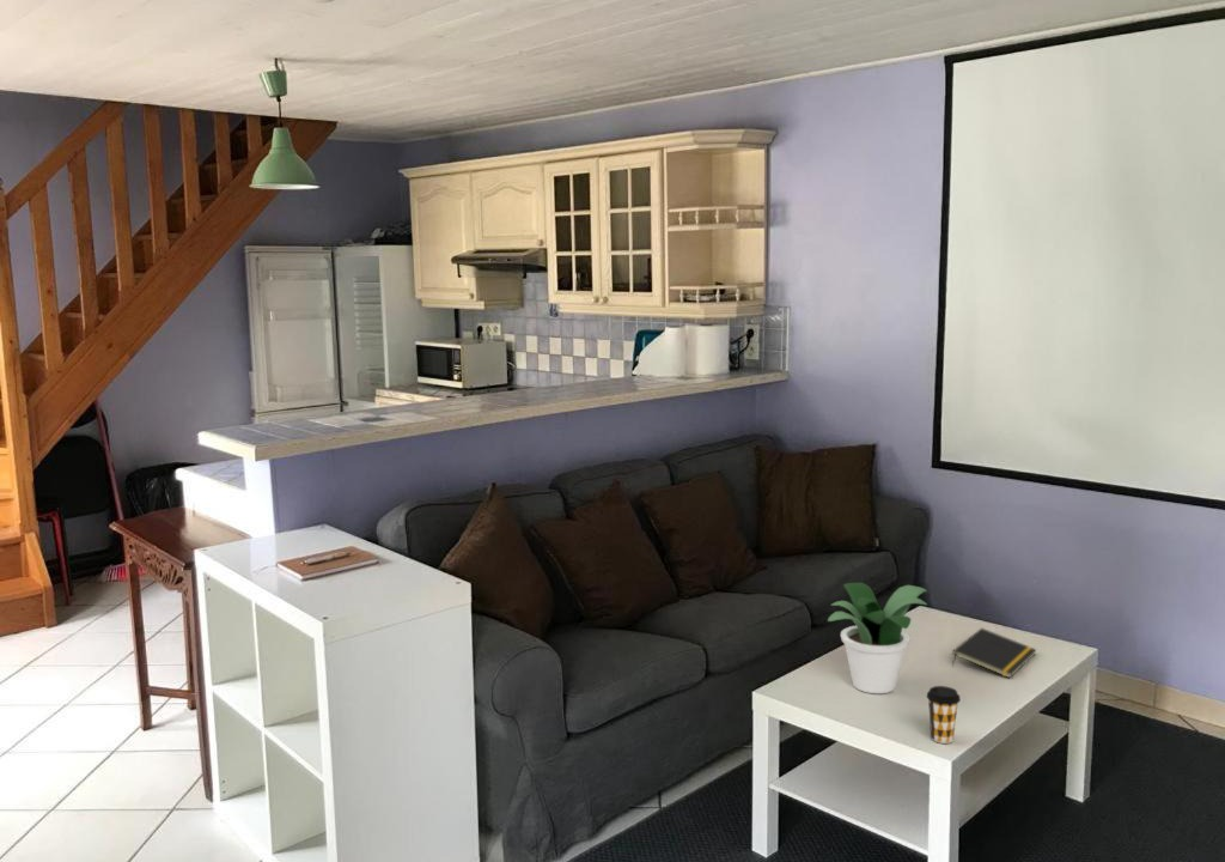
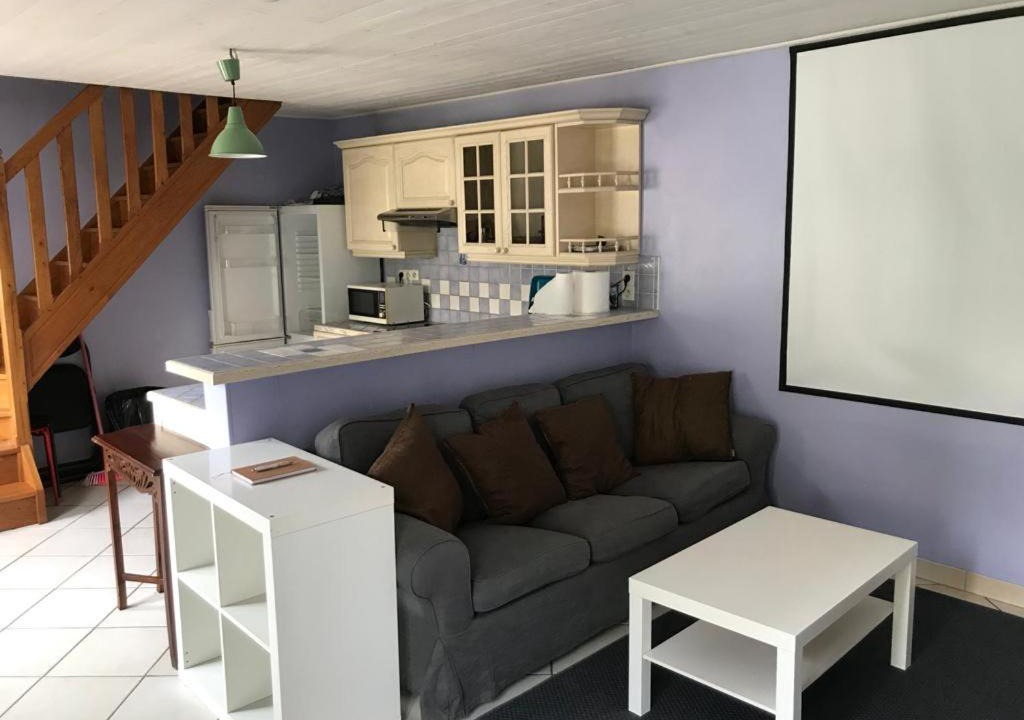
- potted plant [827,582,928,694]
- coffee cup [925,685,962,745]
- notepad [951,627,1037,679]
